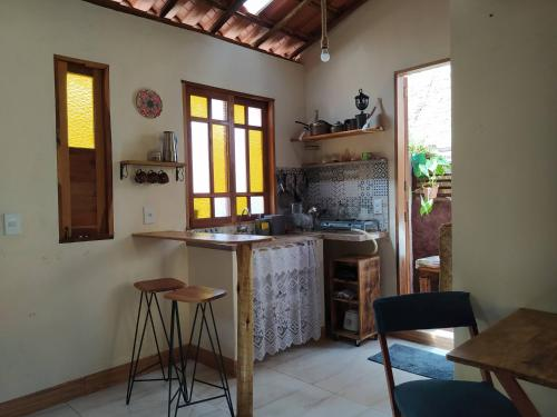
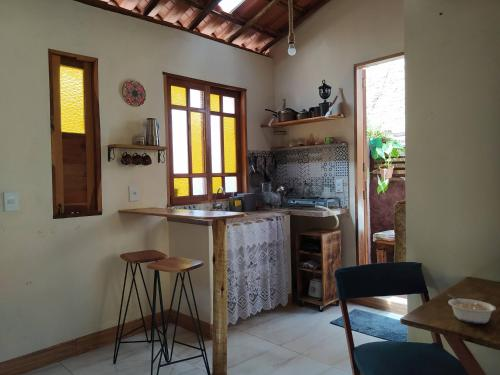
+ legume [446,293,497,325]
